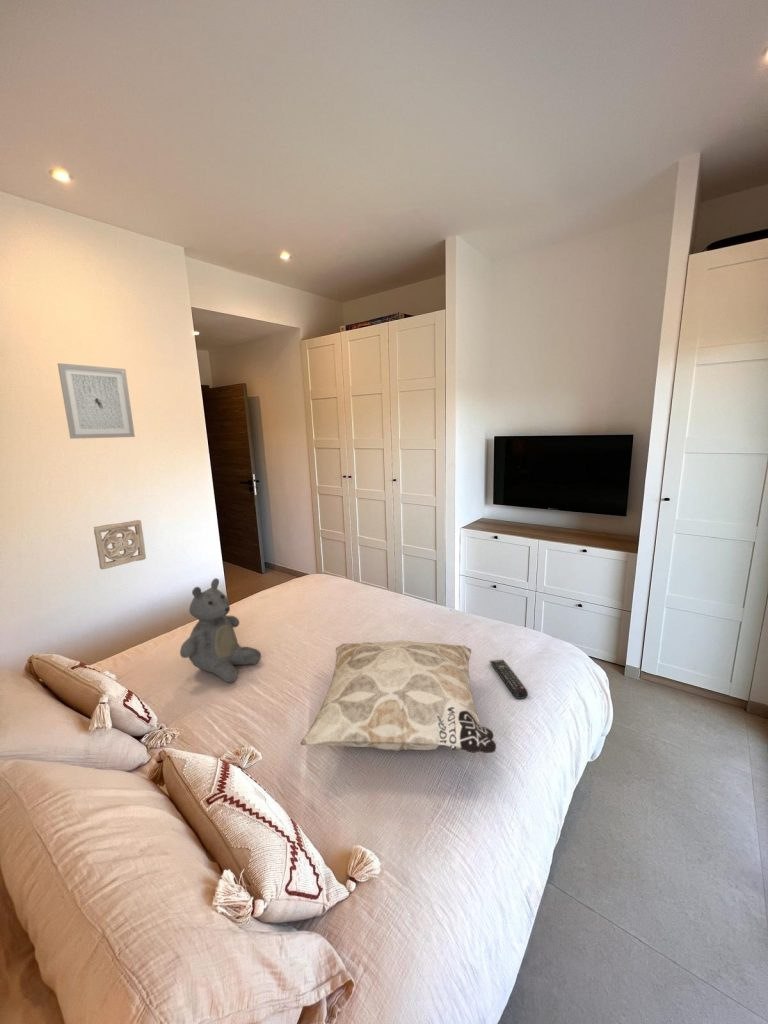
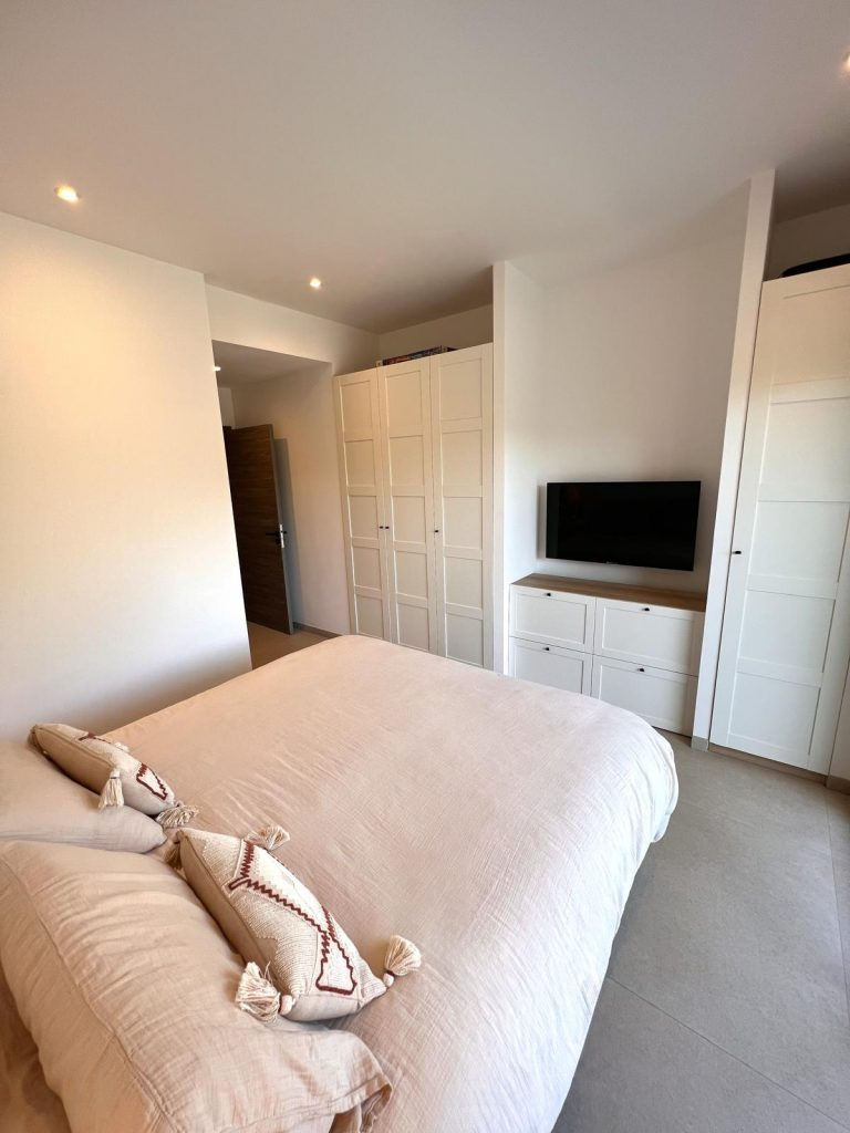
- wall ornament [92,519,147,570]
- wall art [57,362,136,440]
- teddy bear [179,577,262,683]
- remote control [489,659,529,700]
- decorative pillow [300,639,497,754]
